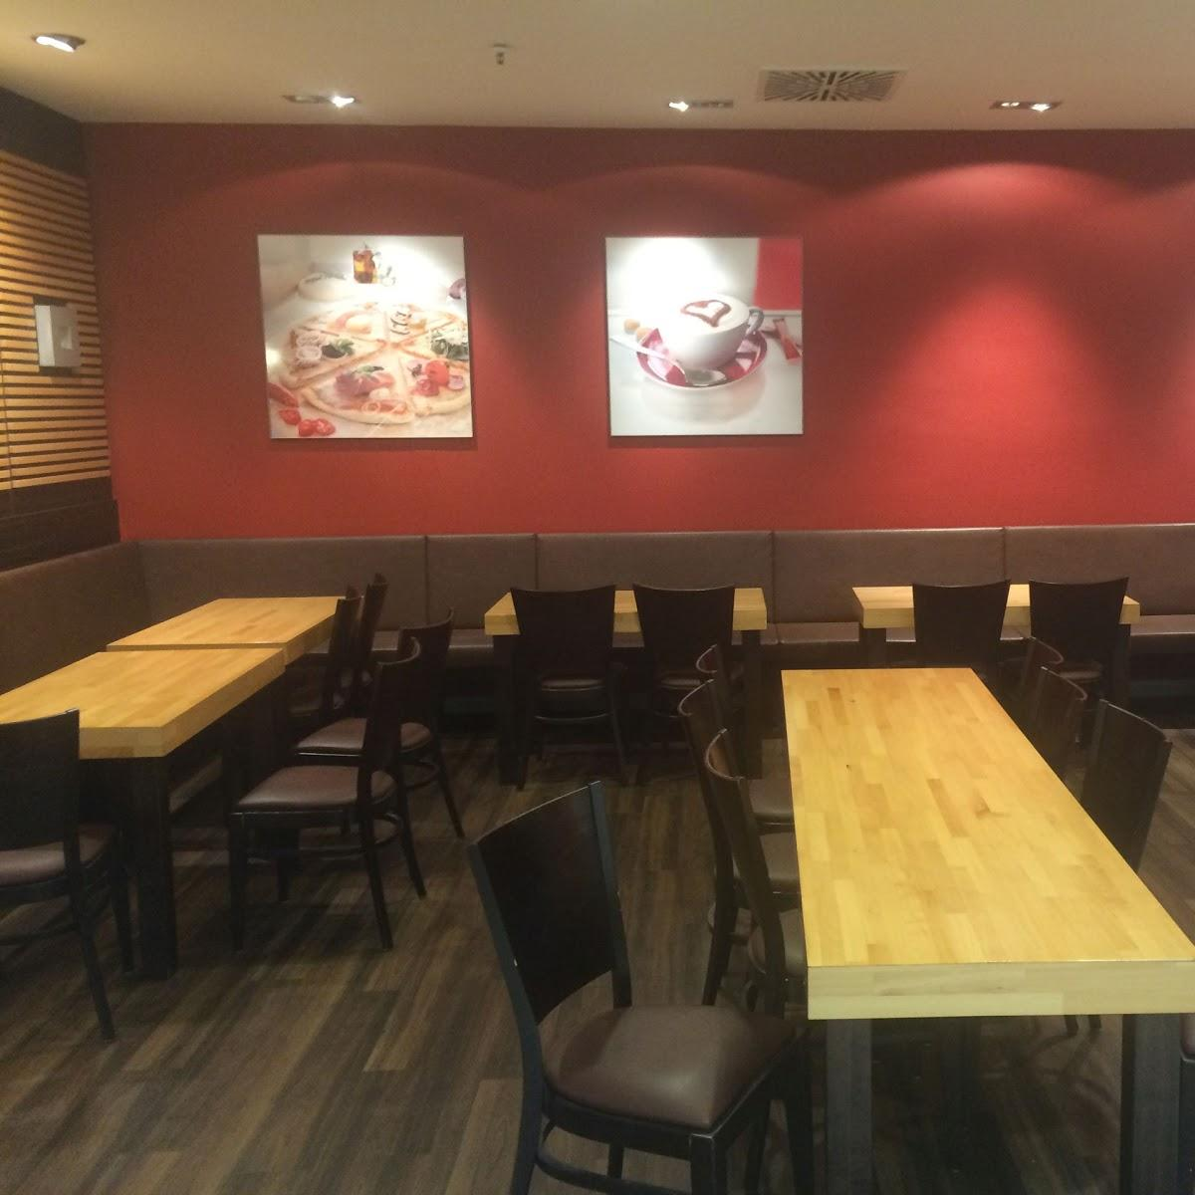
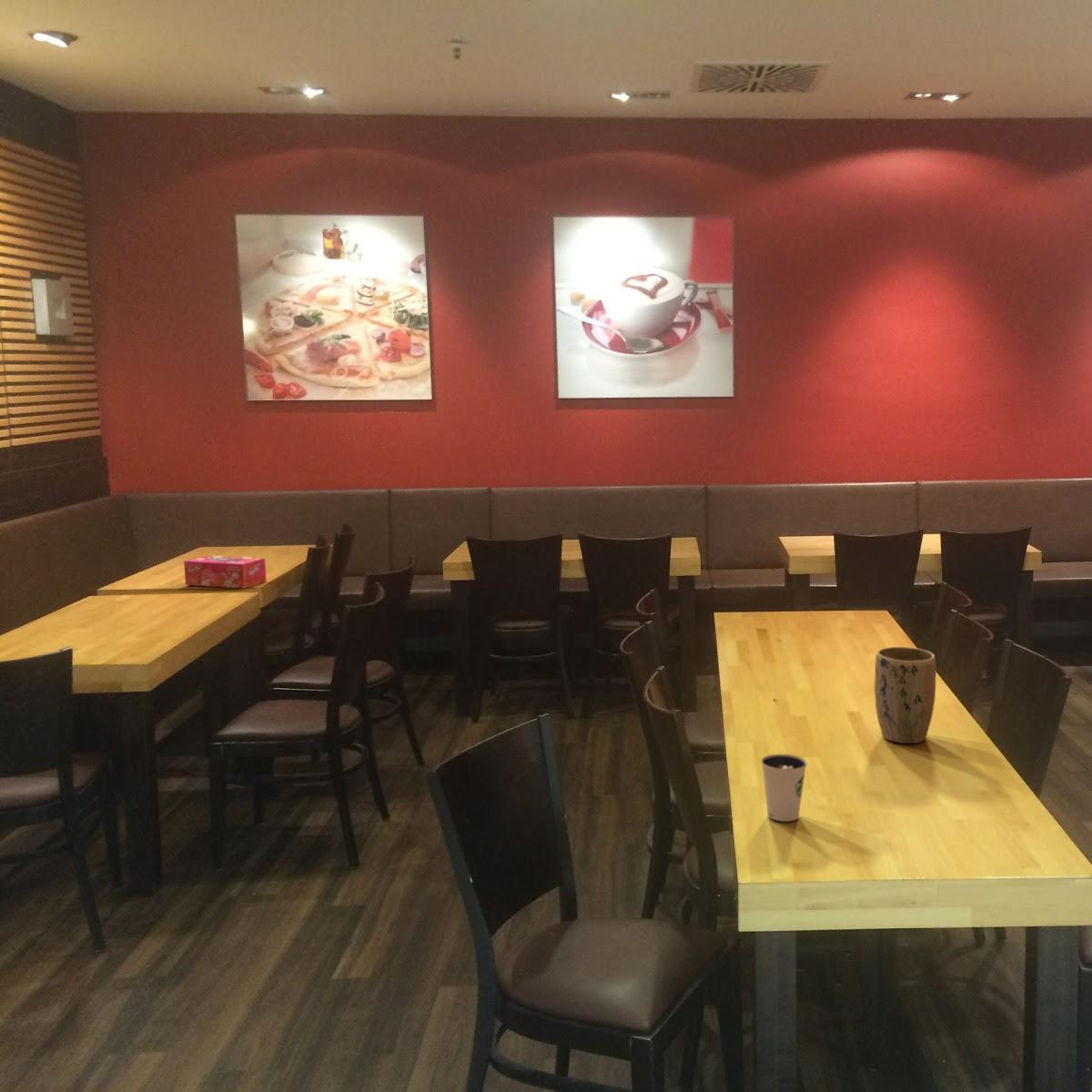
+ tissue box [183,554,268,590]
+ plant pot [874,646,937,744]
+ dixie cup [760,753,808,823]
